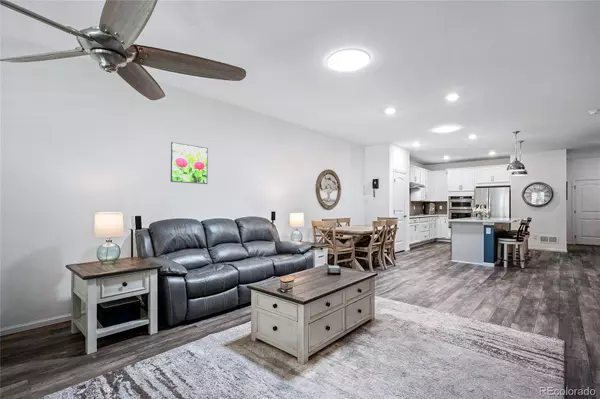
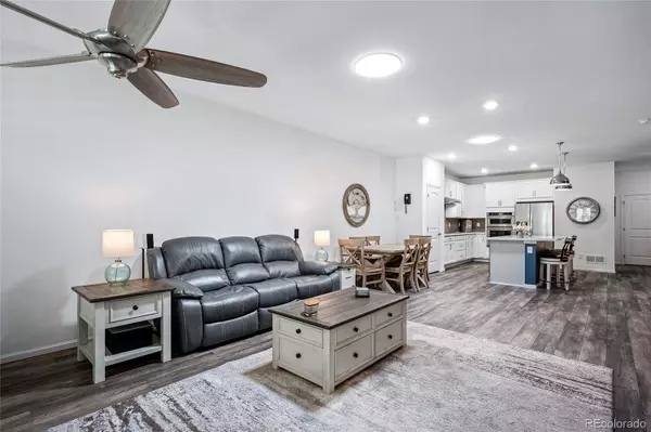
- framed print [170,141,209,185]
